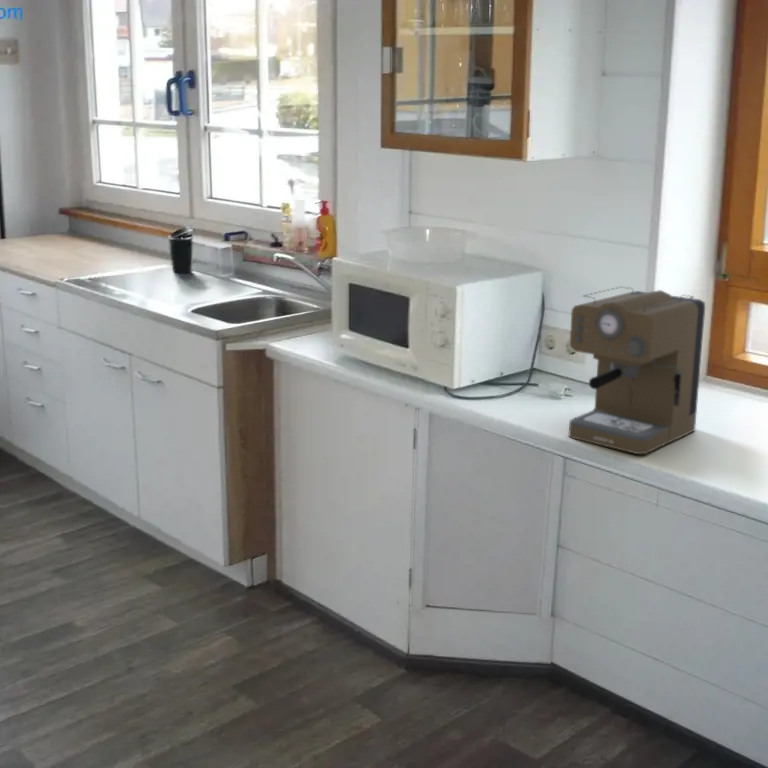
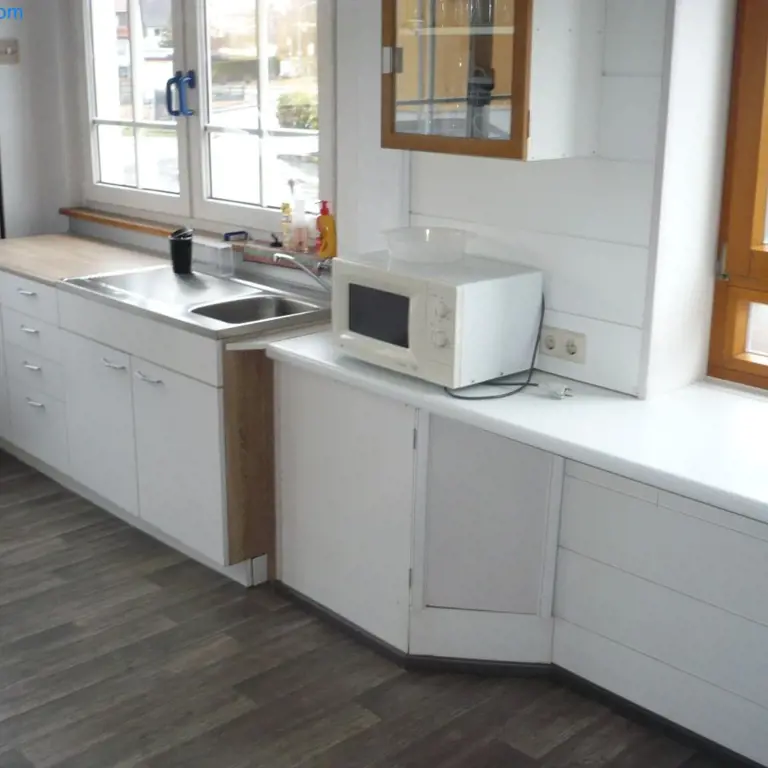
- coffee maker [568,286,706,455]
